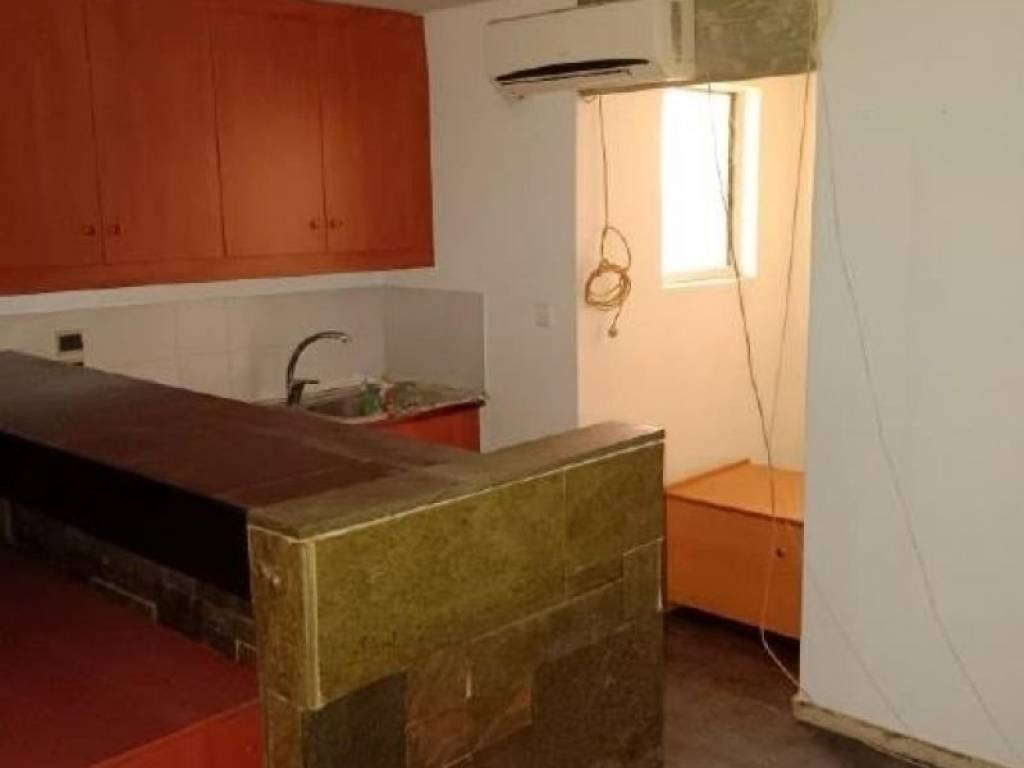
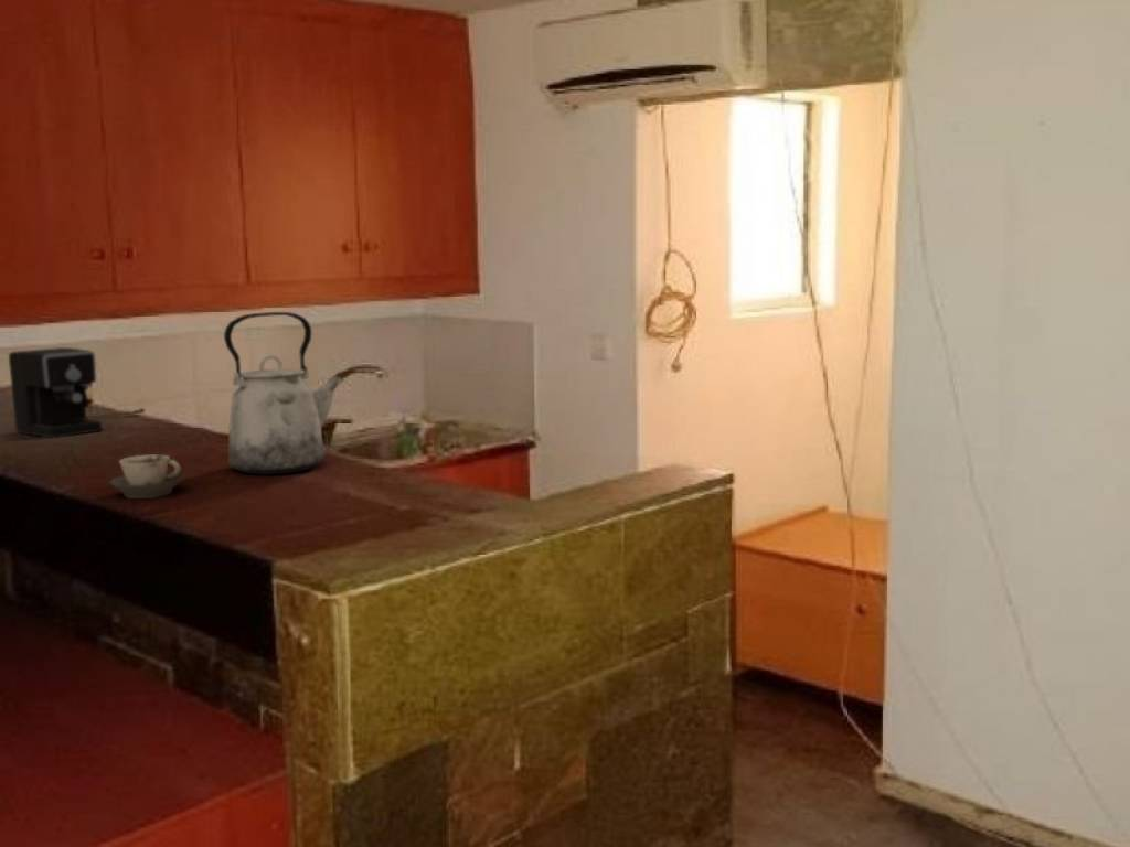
+ cup [108,453,185,500]
+ kettle [223,311,347,476]
+ coffee maker [8,346,146,439]
